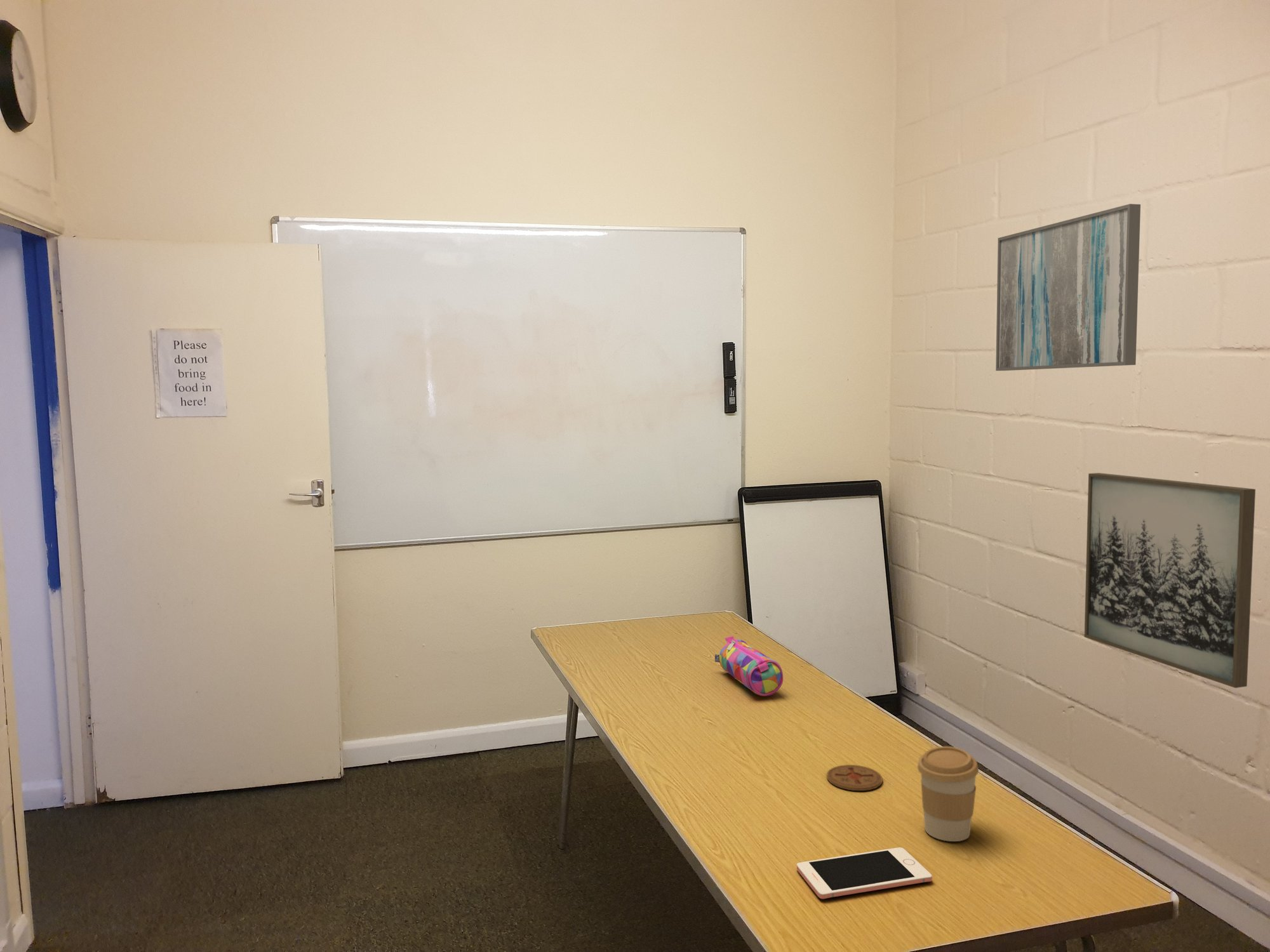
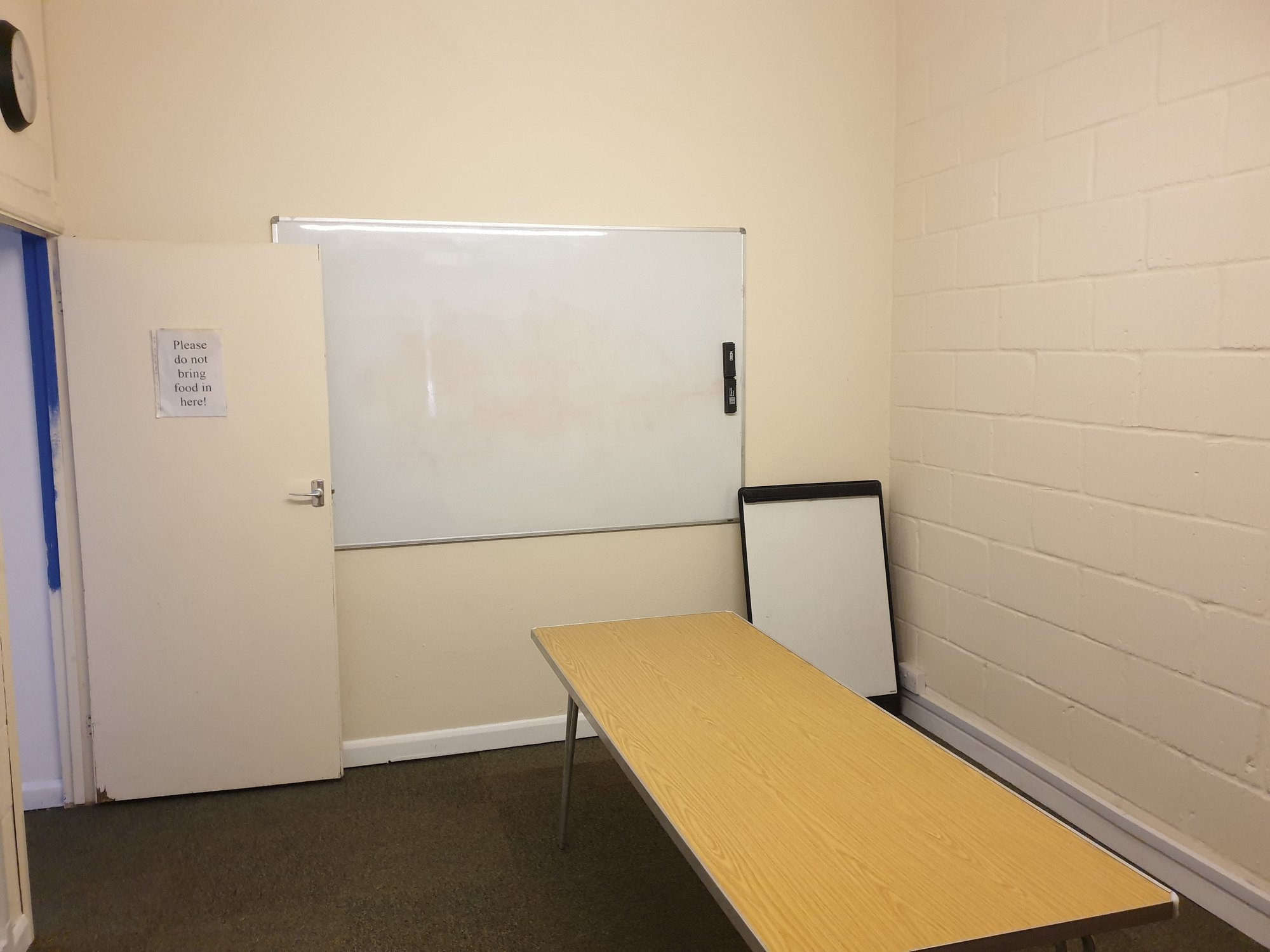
- coffee cup [917,746,979,842]
- wall art [995,203,1141,371]
- wall art [1084,472,1256,689]
- pencil case [714,635,784,697]
- cell phone [796,847,933,899]
- coaster [826,764,883,791]
